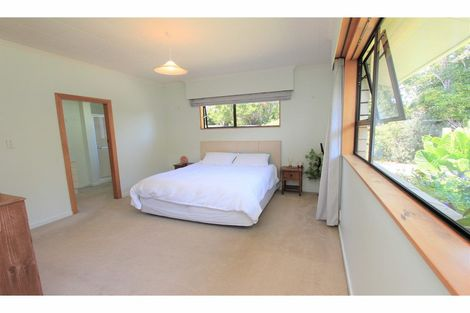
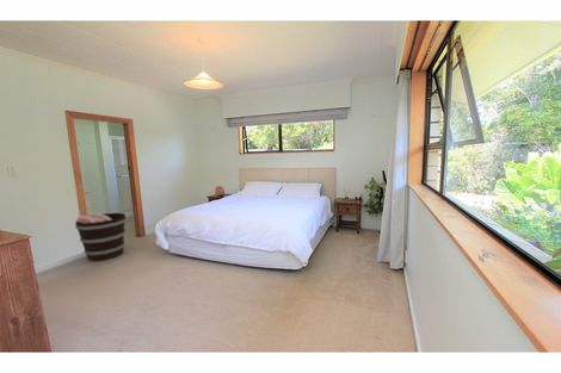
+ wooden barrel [74,211,127,262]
